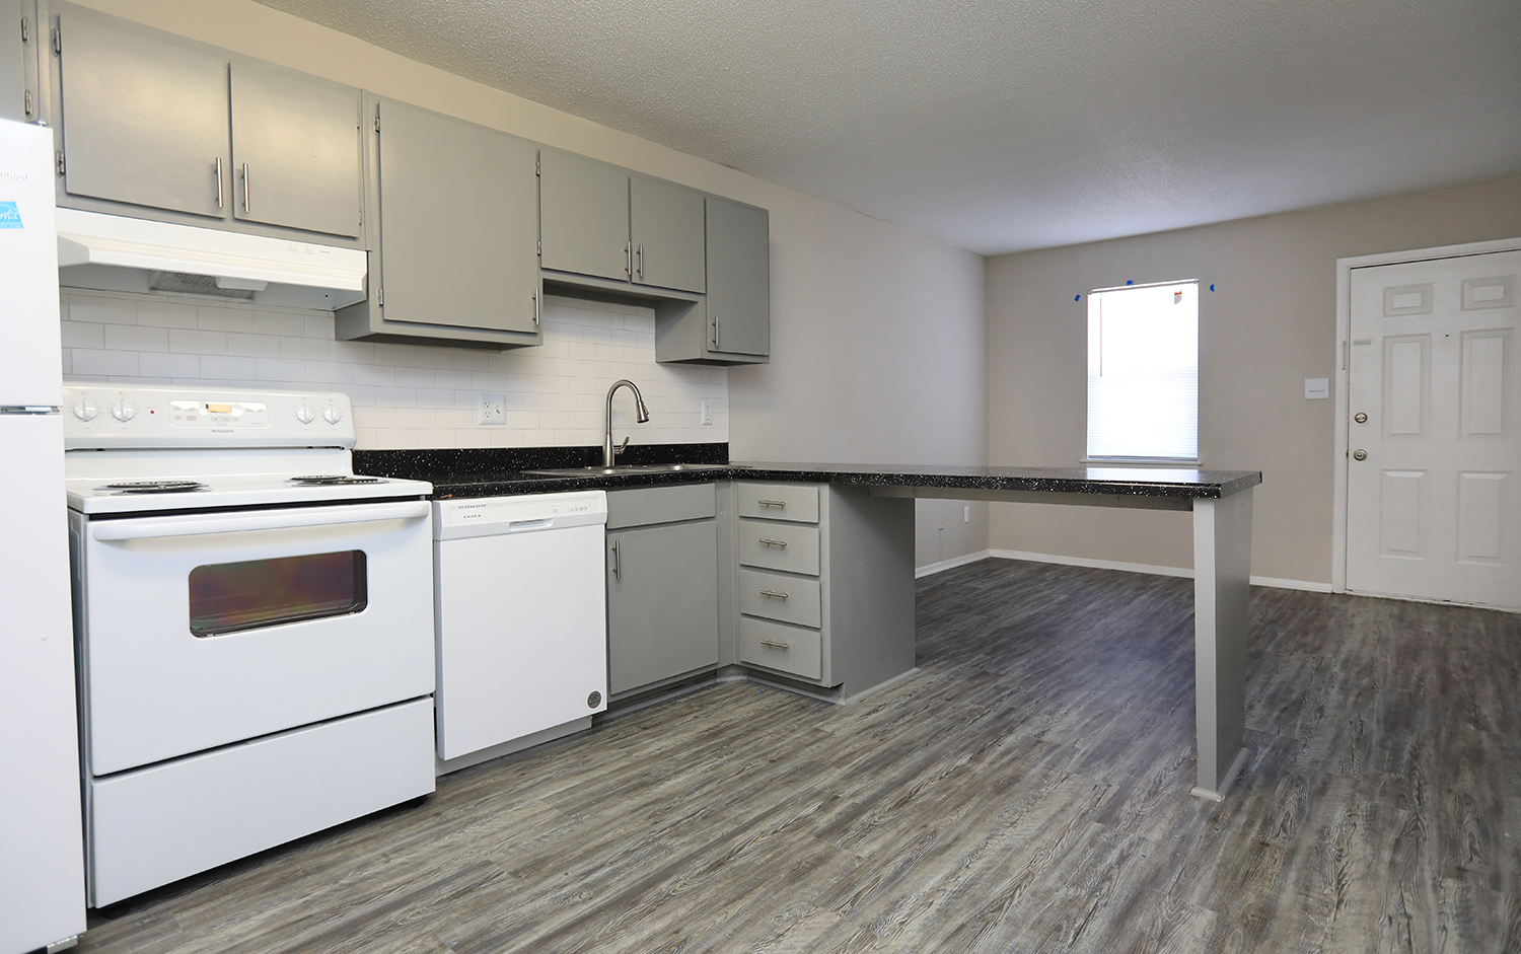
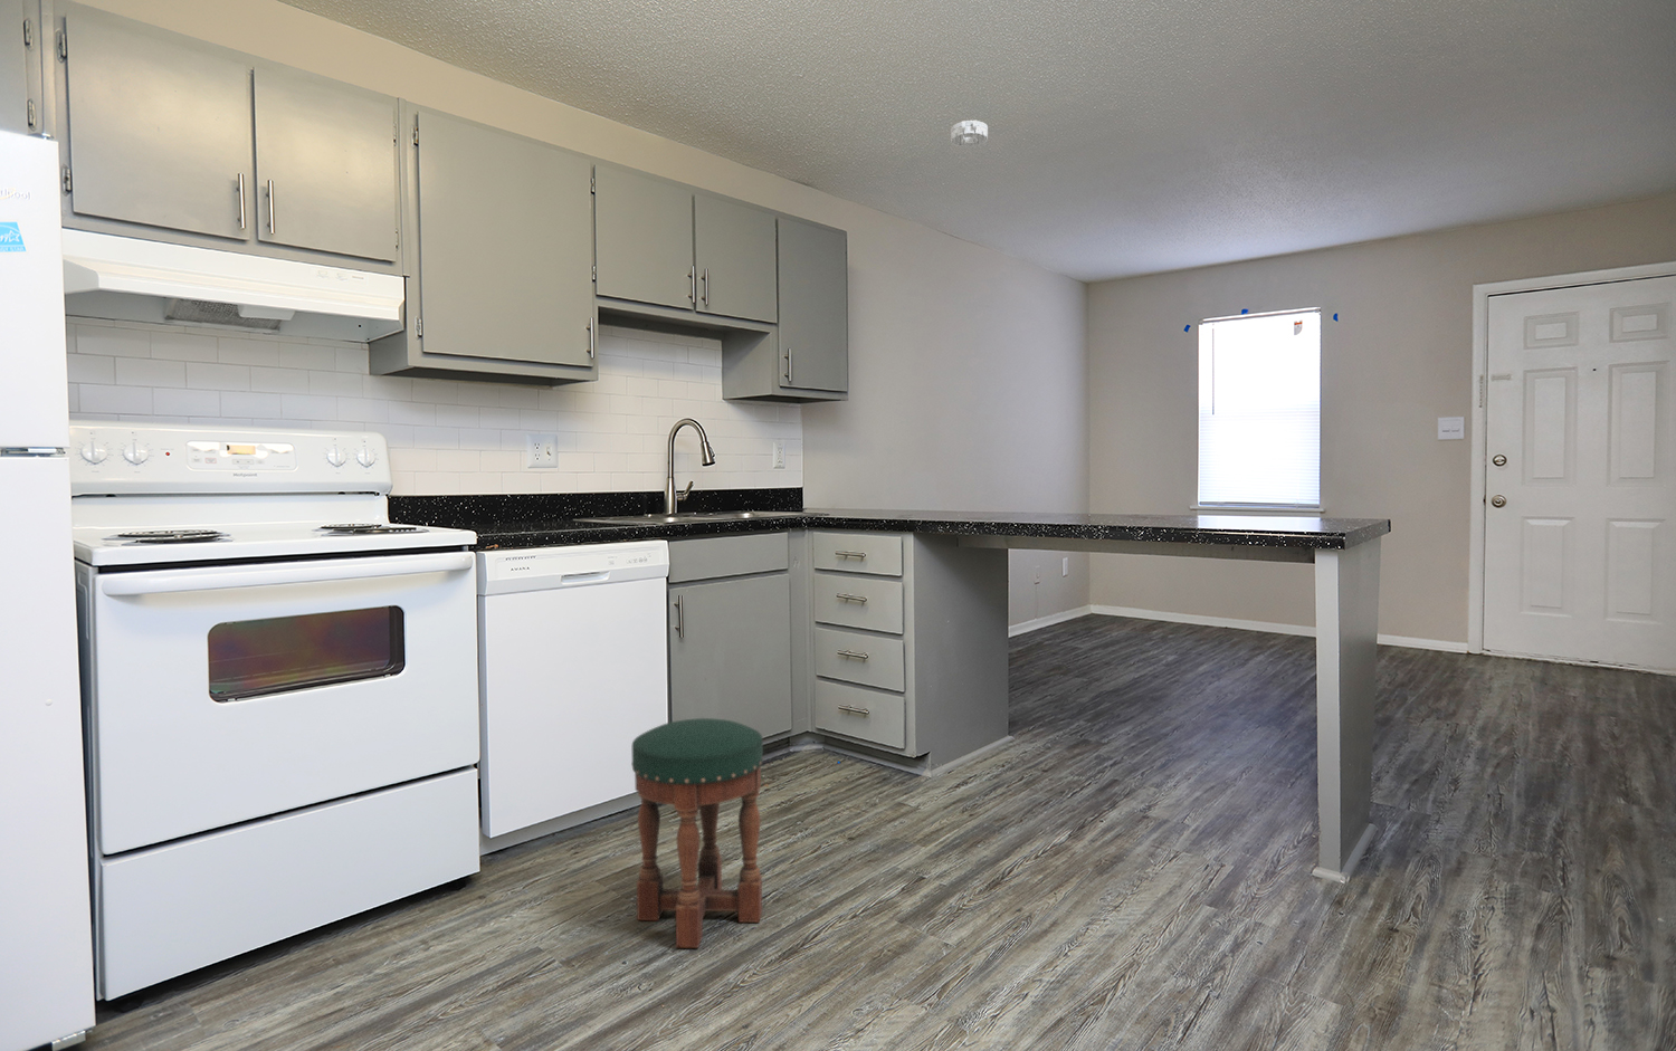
+ stool [630,717,764,949]
+ smoke detector [949,120,989,149]
